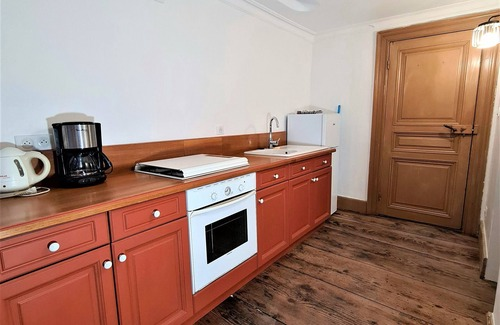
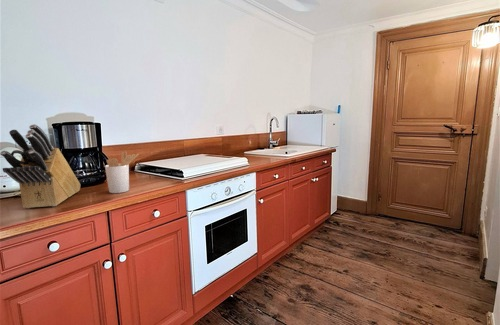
+ utensil holder [104,150,140,194]
+ knife block [0,123,81,209]
